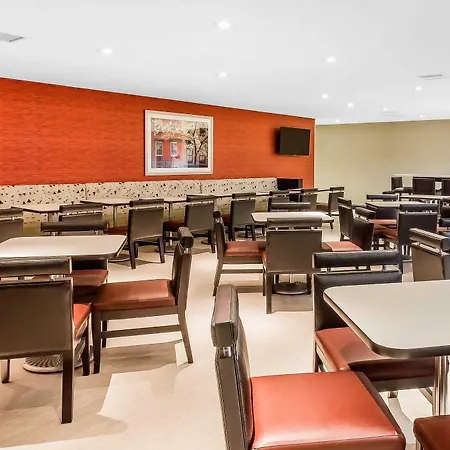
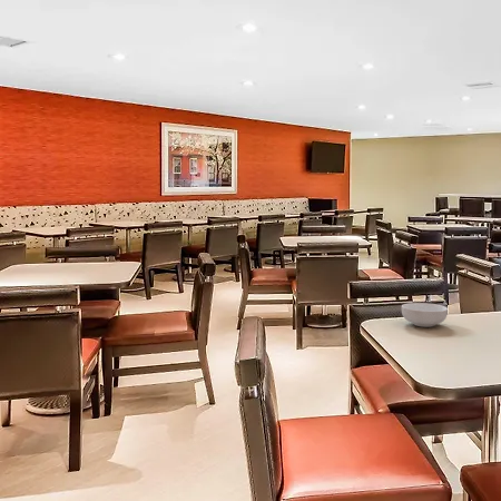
+ cereal bowl [401,302,449,328]
